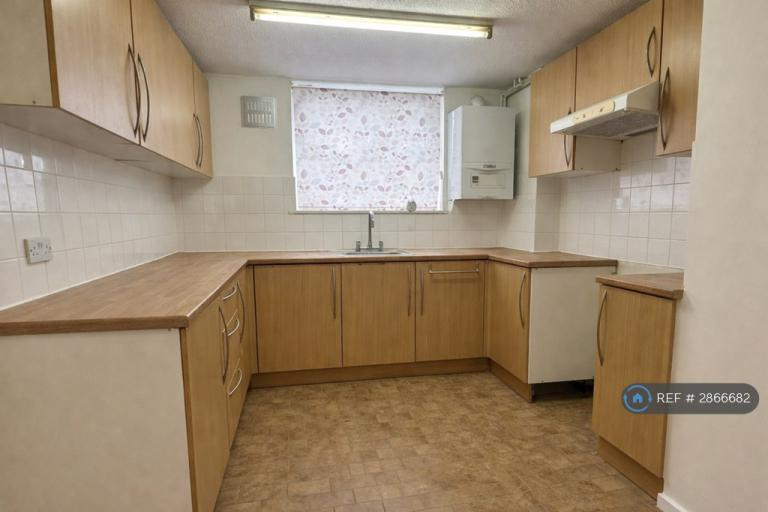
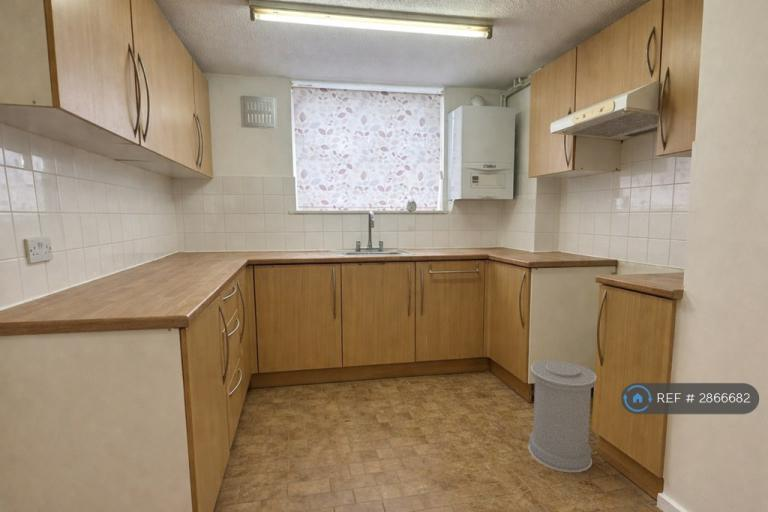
+ trash can [527,359,597,473]
